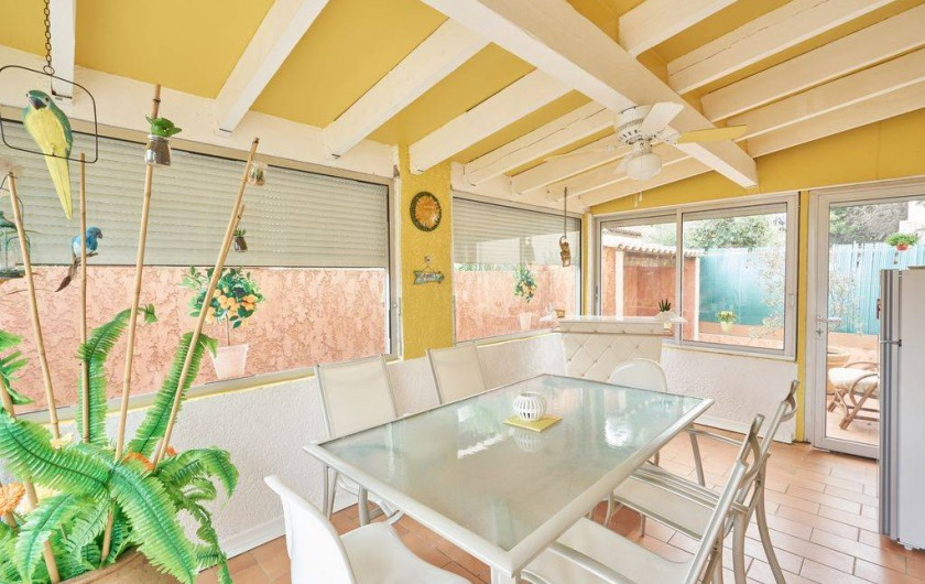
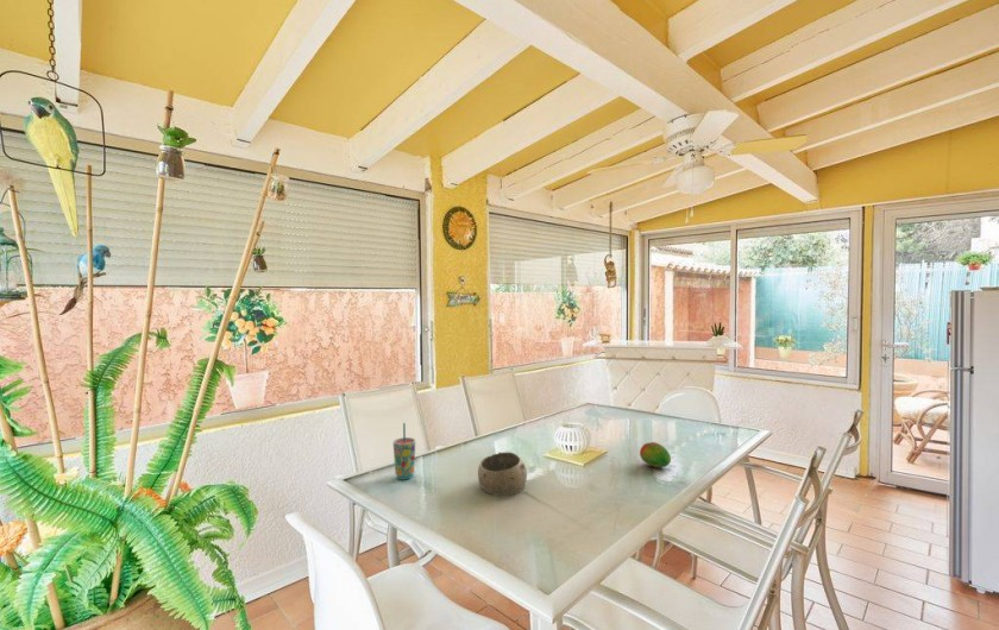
+ bowl [477,451,528,496]
+ cup [392,422,416,480]
+ fruit [639,441,672,468]
